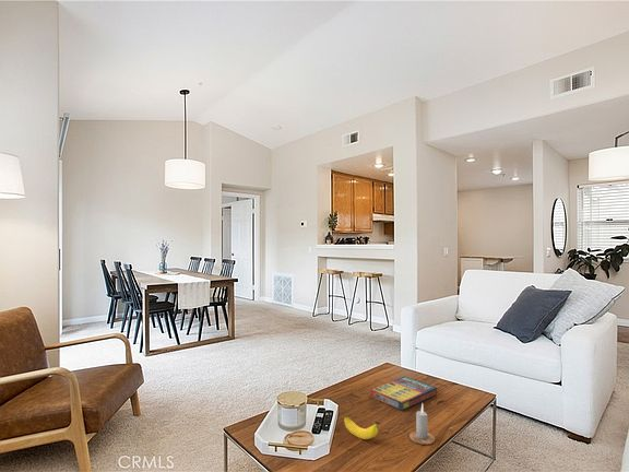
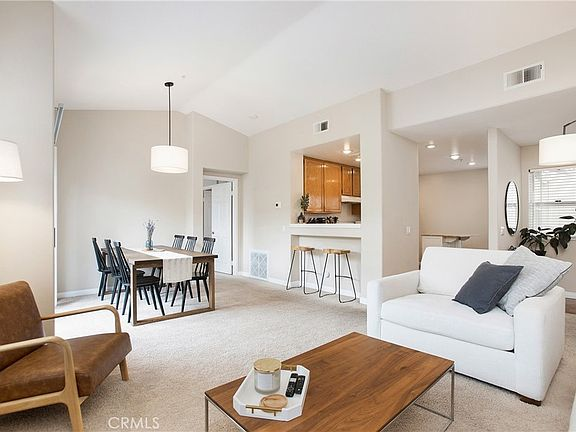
- candle [408,403,436,446]
- banana [343,415,381,440]
- game compilation box [369,375,438,412]
